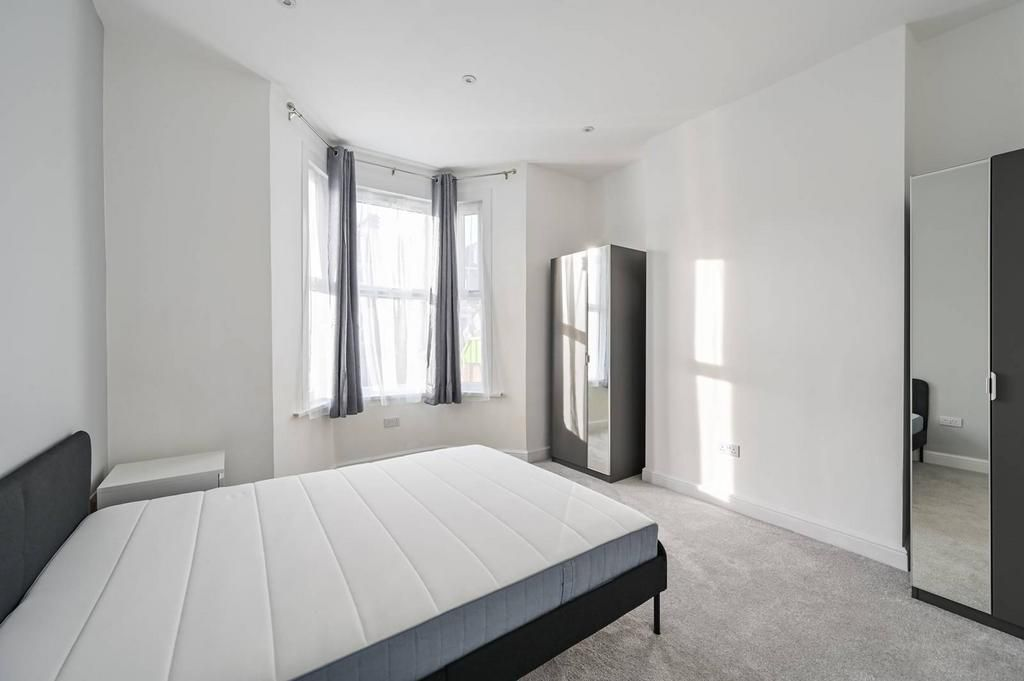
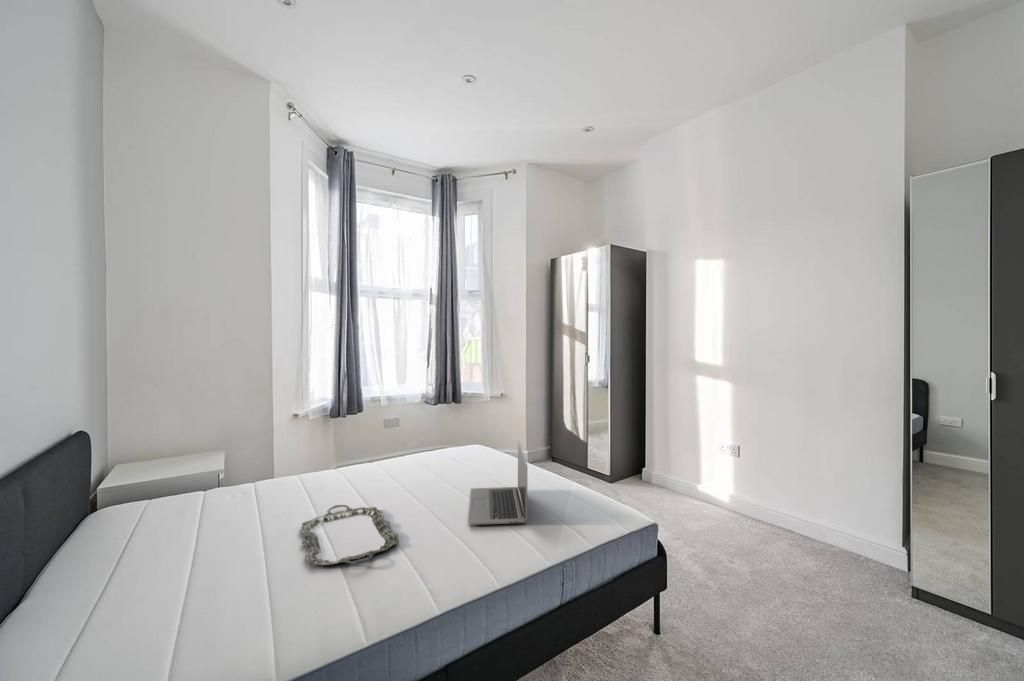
+ laptop [467,441,528,526]
+ serving tray [299,504,400,567]
